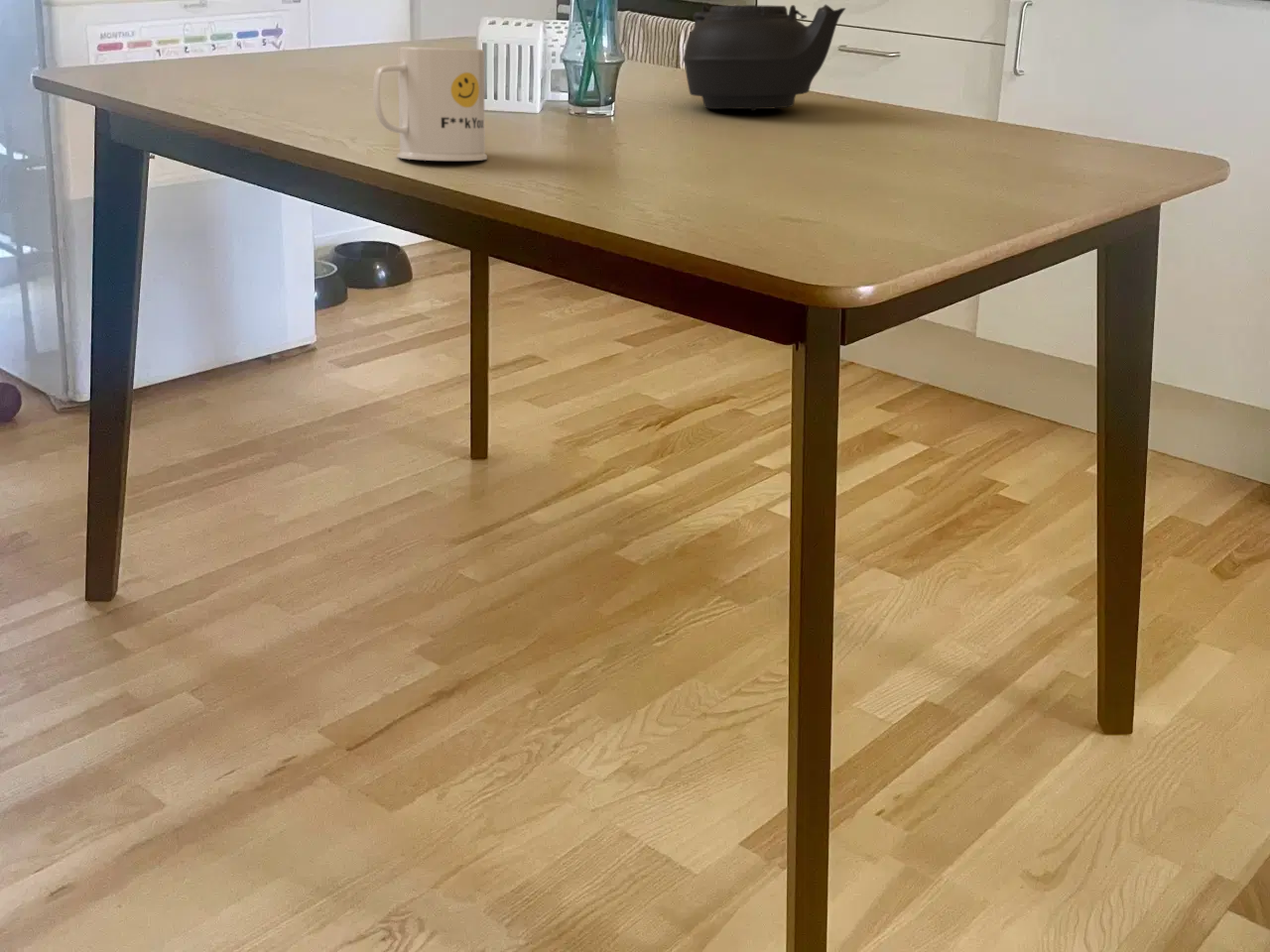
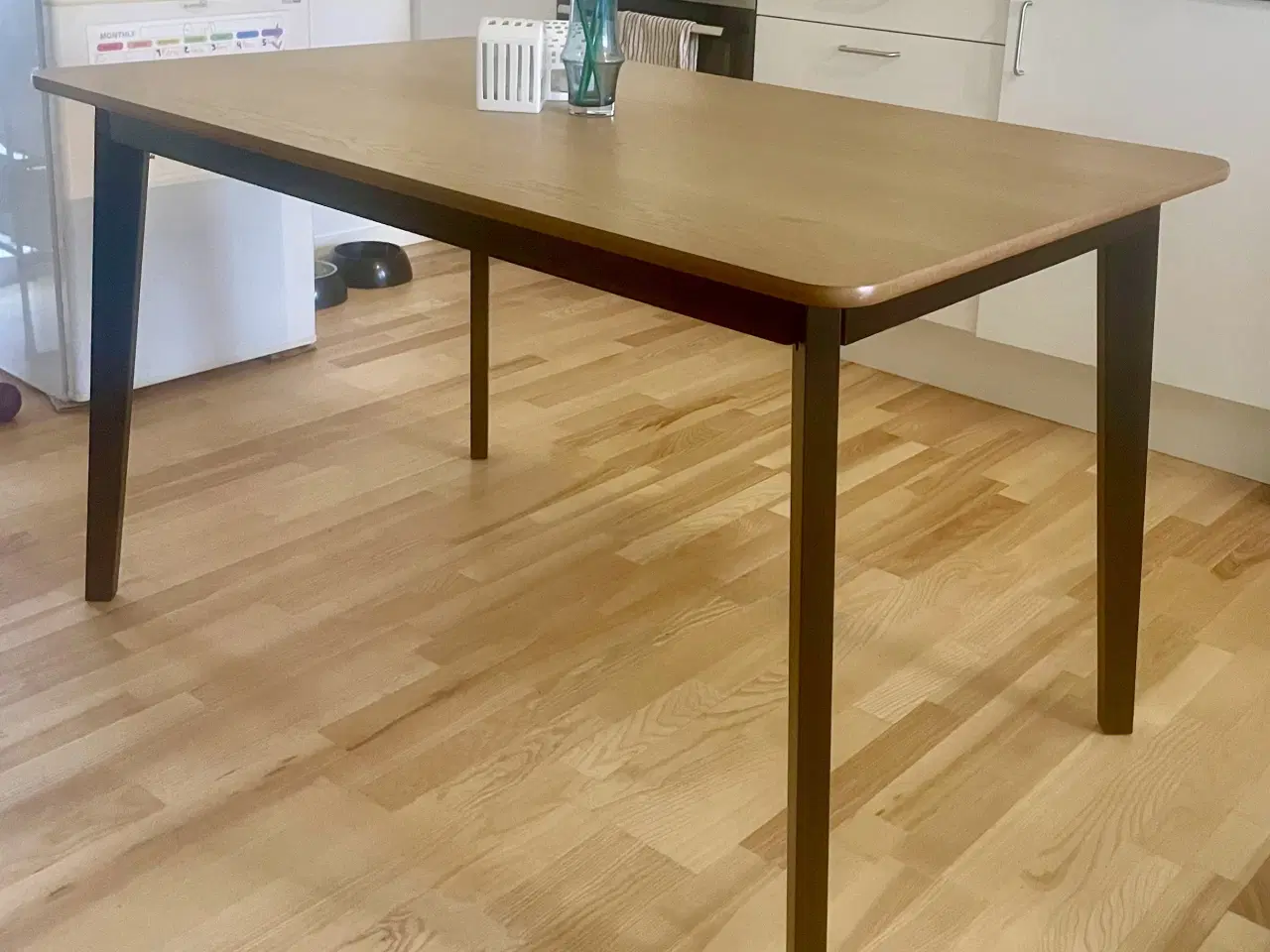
- mug [372,46,488,162]
- teapot [682,4,846,112]
